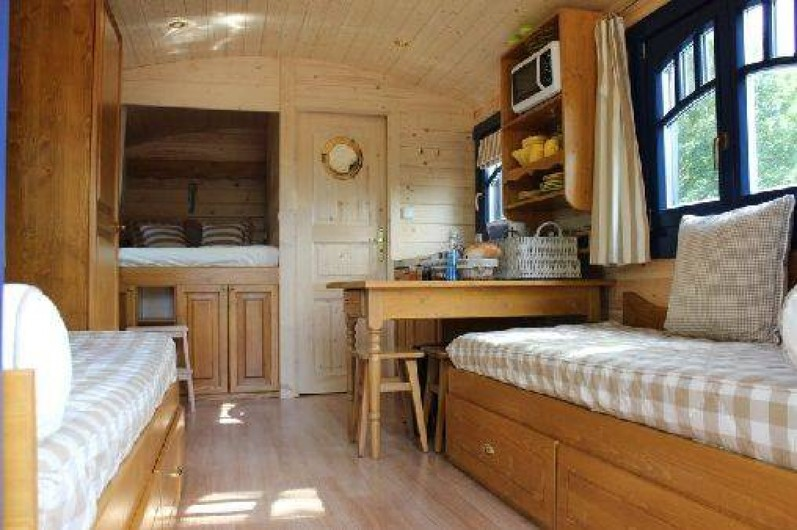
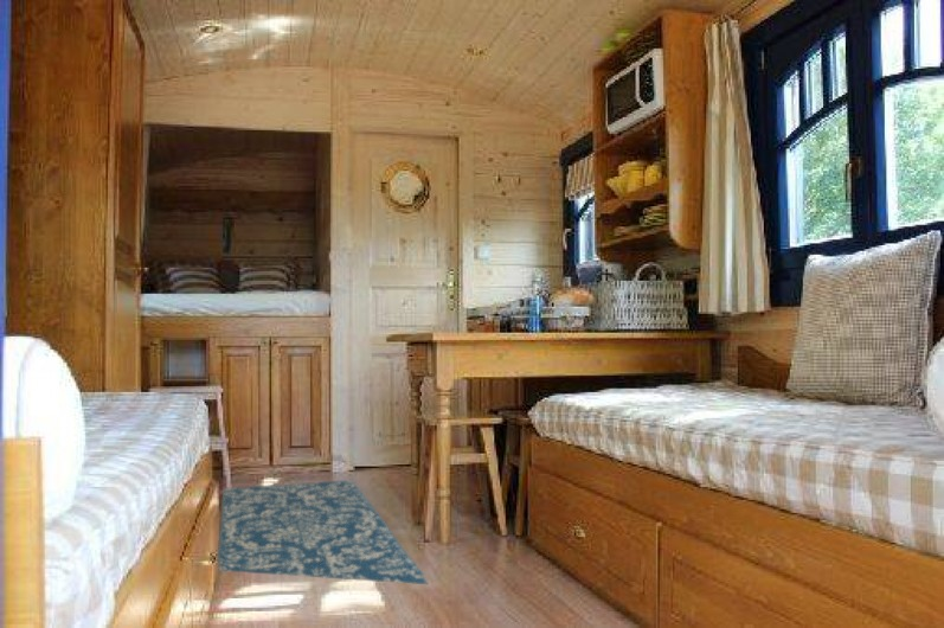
+ rug [217,479,429,585]
